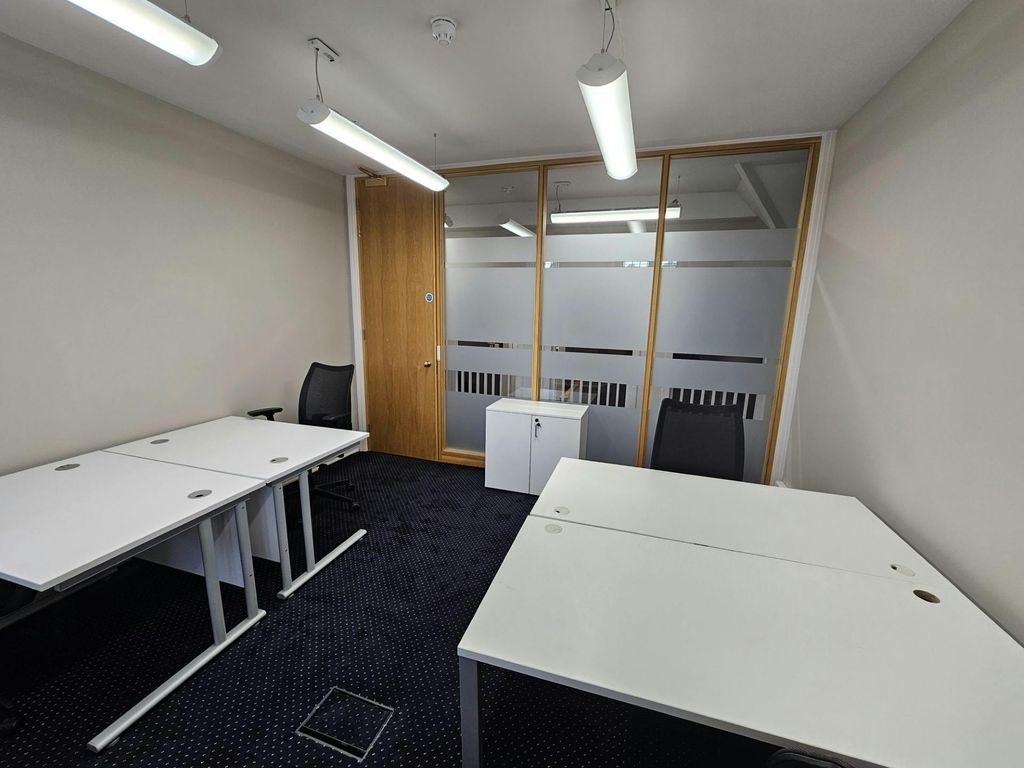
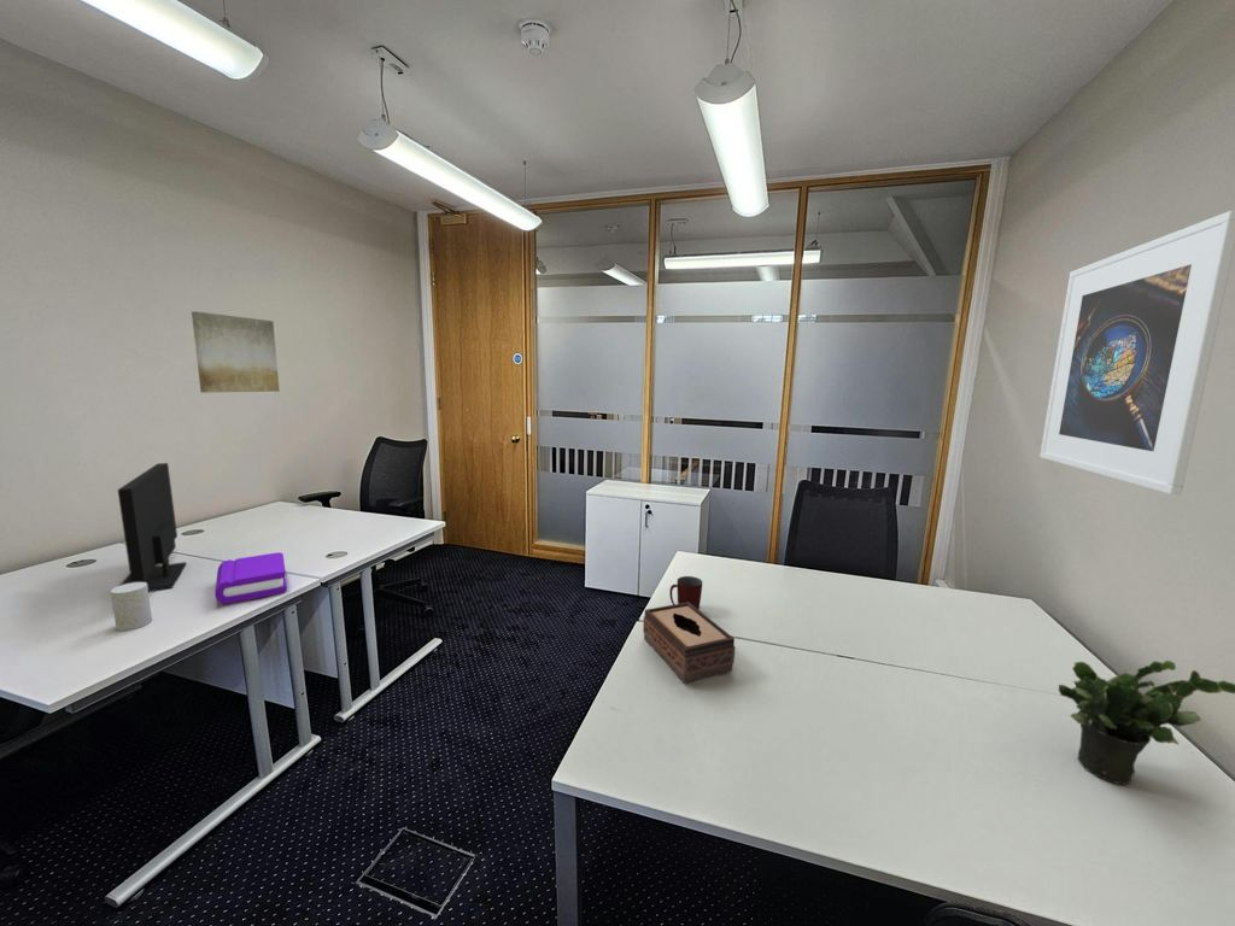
+ mug [668,575,703,610]
+ book [213,551,288,605]
+ wall art [191,311,281,394]
+ tissue box [642,602,736,684]
+ potted plant [1058,660,1235,786]
+ monitor [117,462,187,592]
+ cup [110,582,153,632]
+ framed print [1038,210,1235,496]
